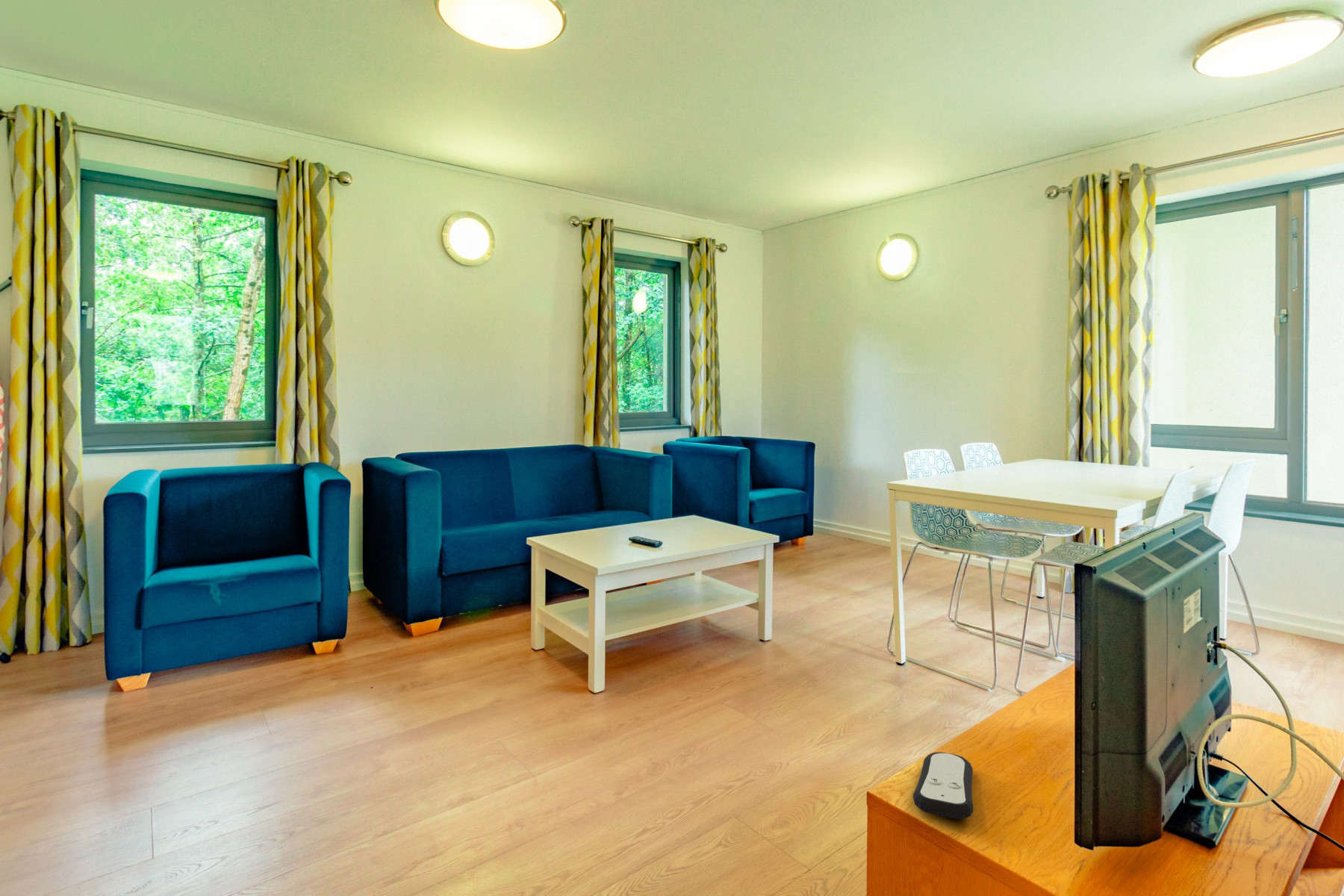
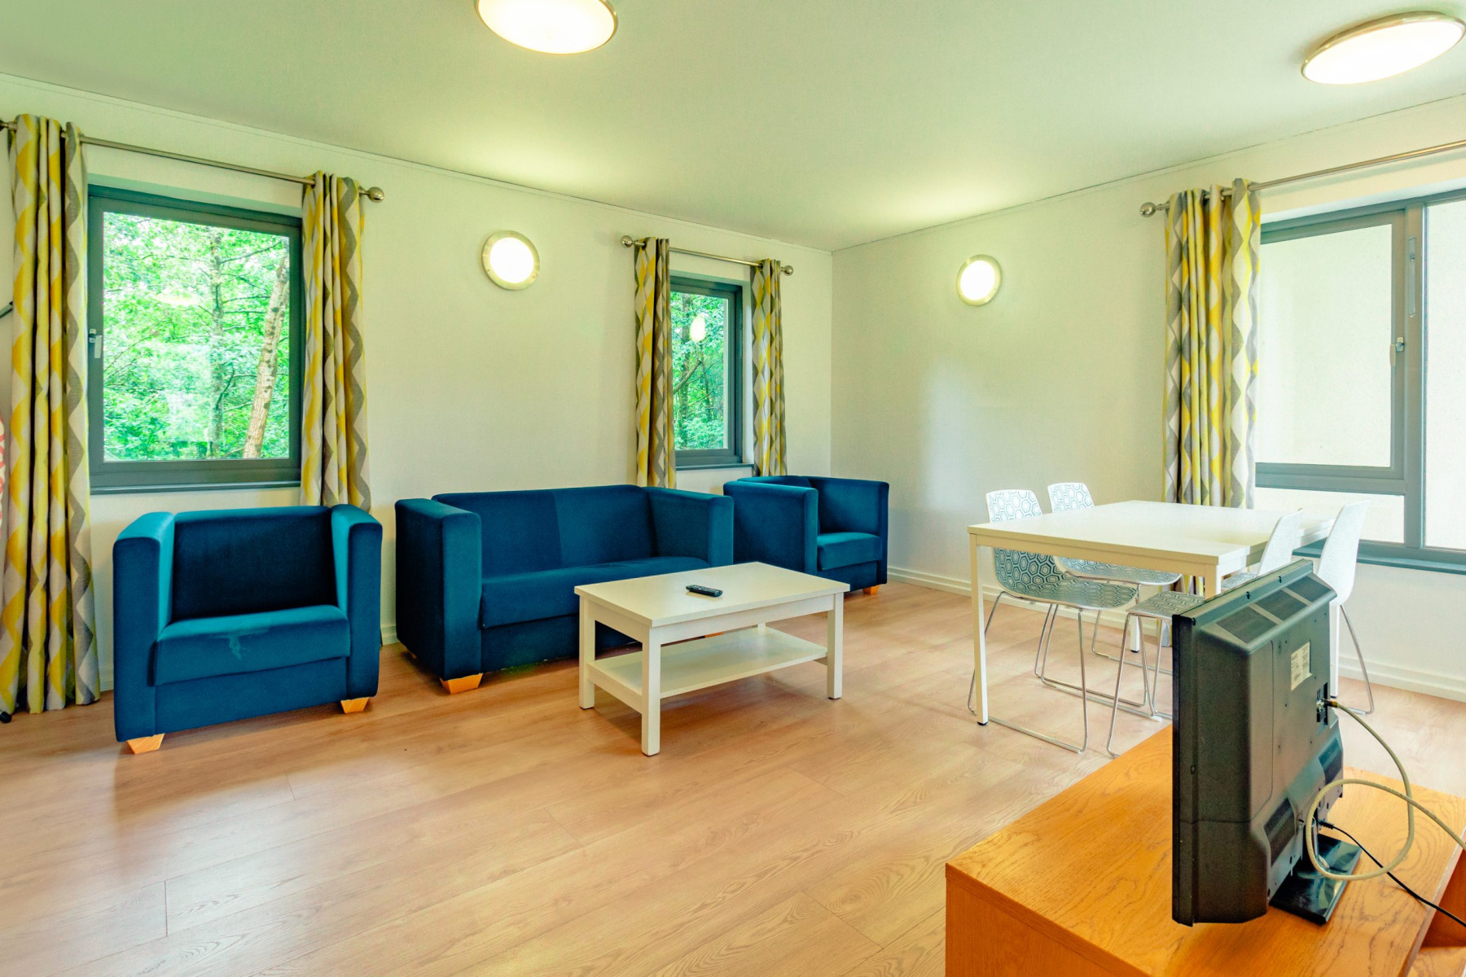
- remote control [912,751,974,820]
